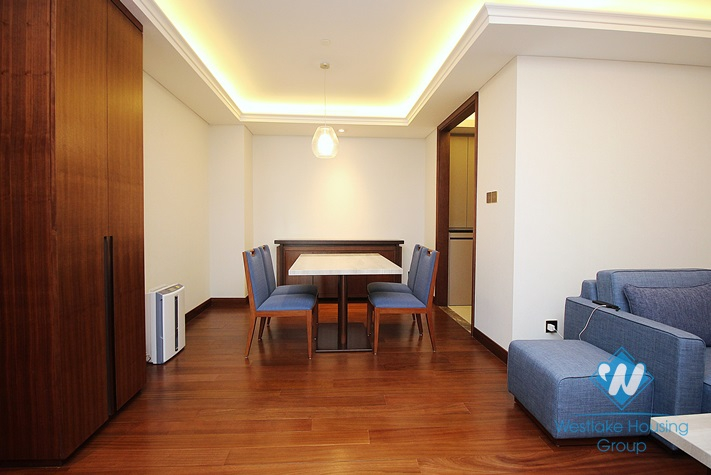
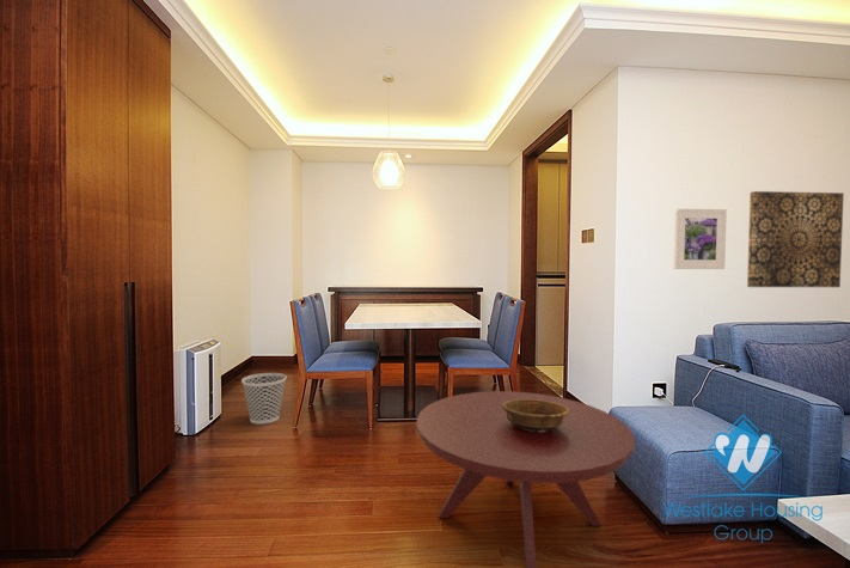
+ coffee table [416,390,636,568]
+ wastebasket [240,372,288,426]
+ decorative bowl [502,399,569,432]
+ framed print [672,207,728,270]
+ wall art [746,190,845,288]
